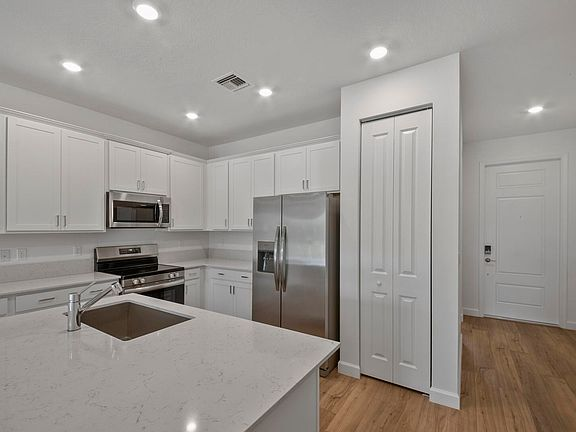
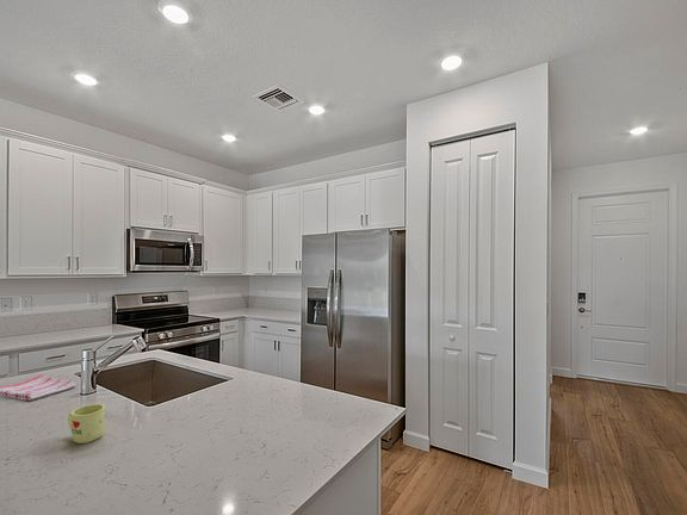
+ mug [67,403,106,445]
+ dish towel [0,373,78,402]
